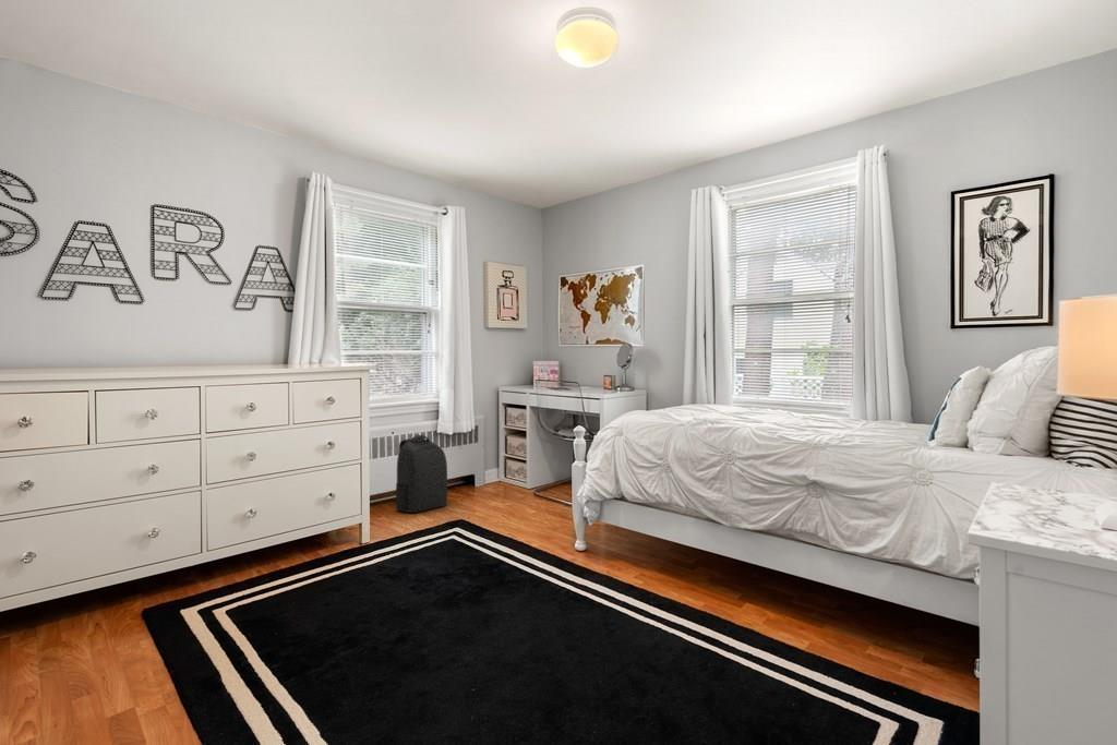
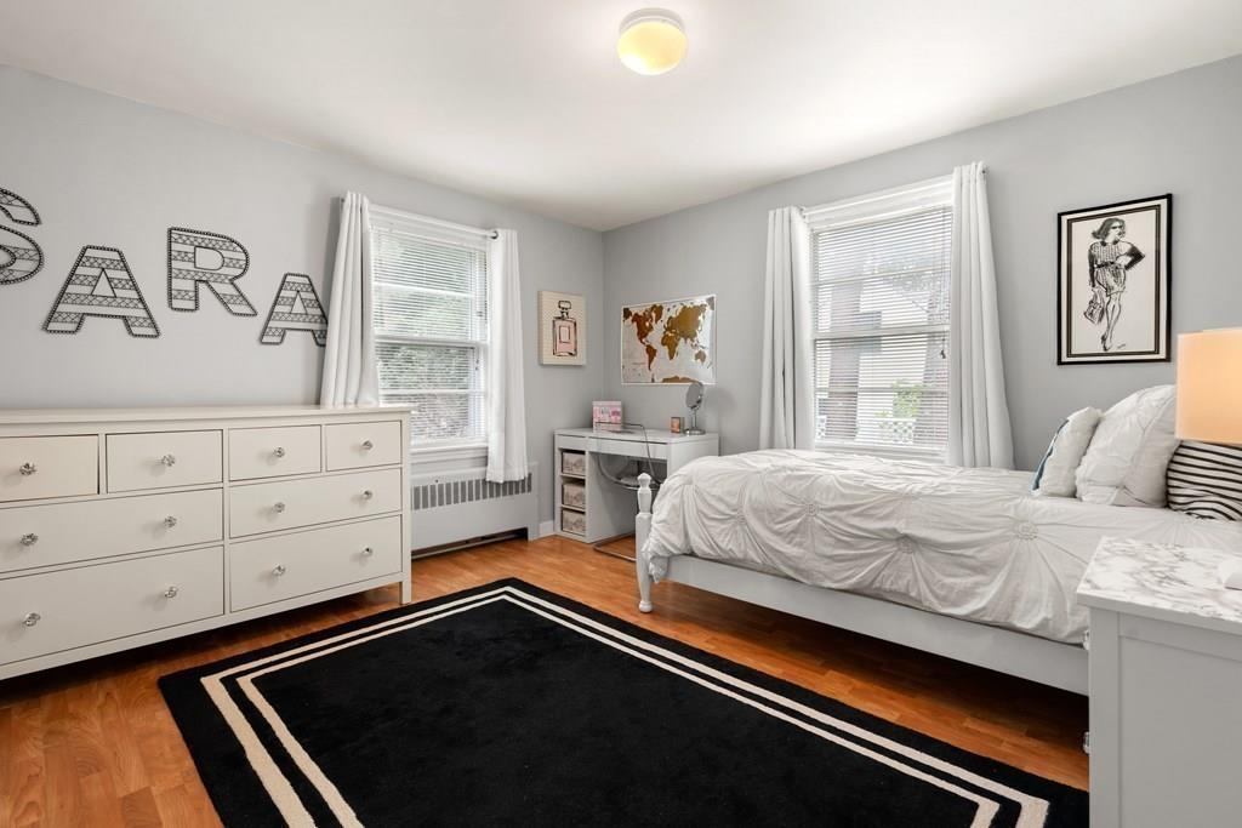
- backpack [394,434,448,514]
